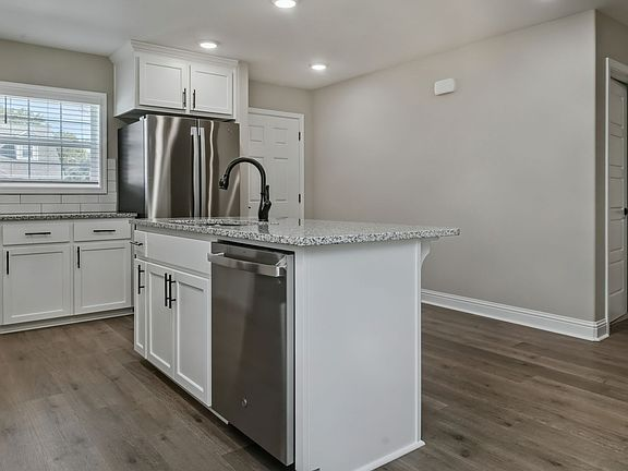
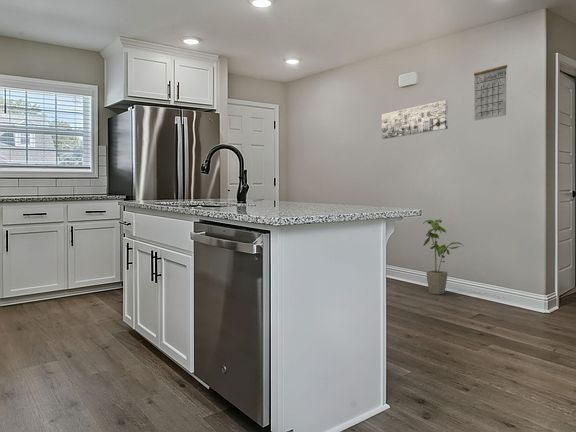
+ calendar [473,59,508,121]
+ house plant [422,219,465,295]
+ wall art [381,99,449,140]
